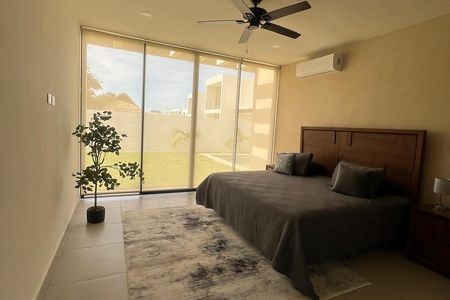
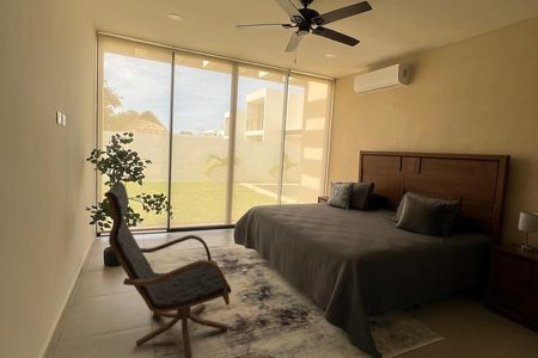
+ lounge chair [103,180,232,358]
